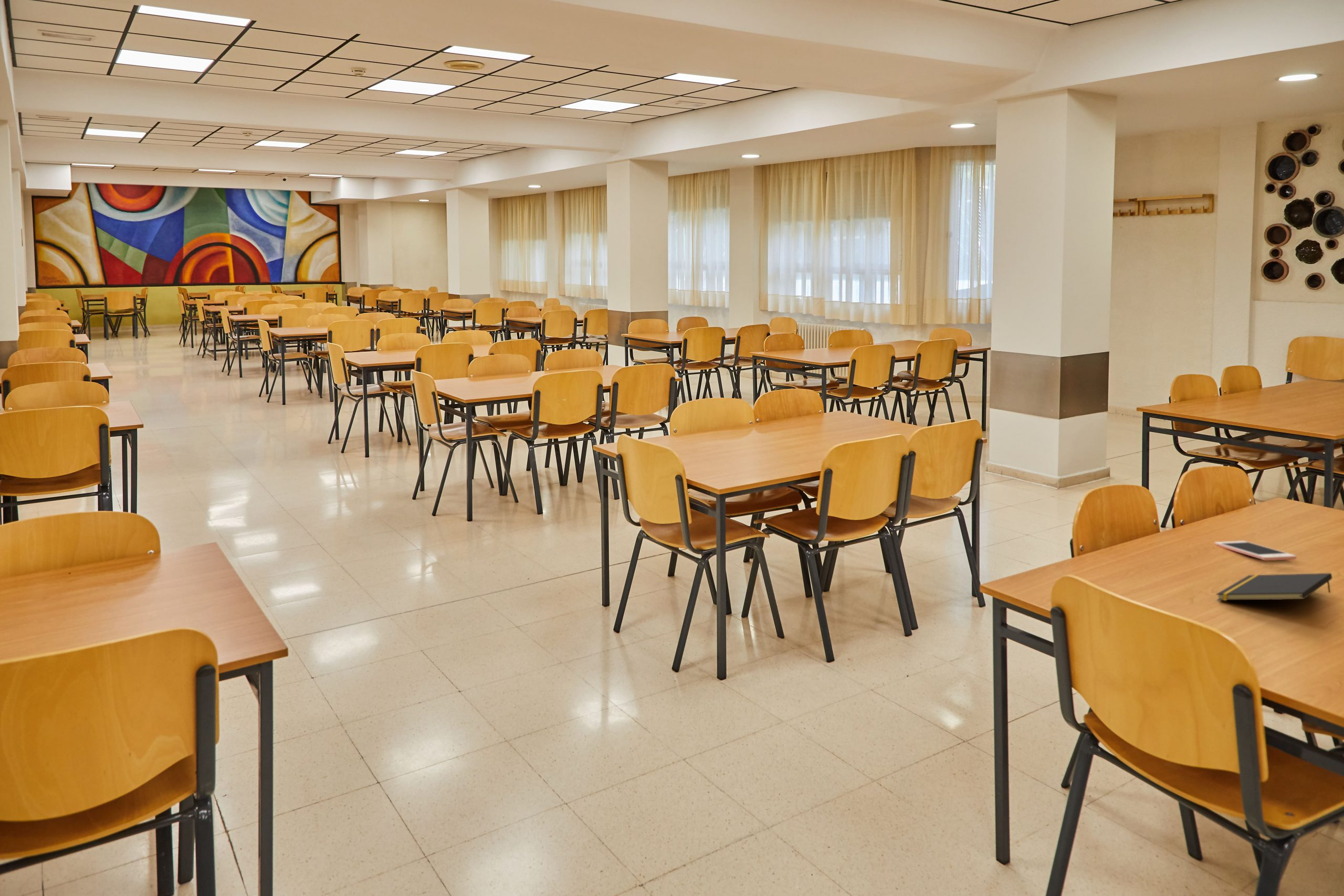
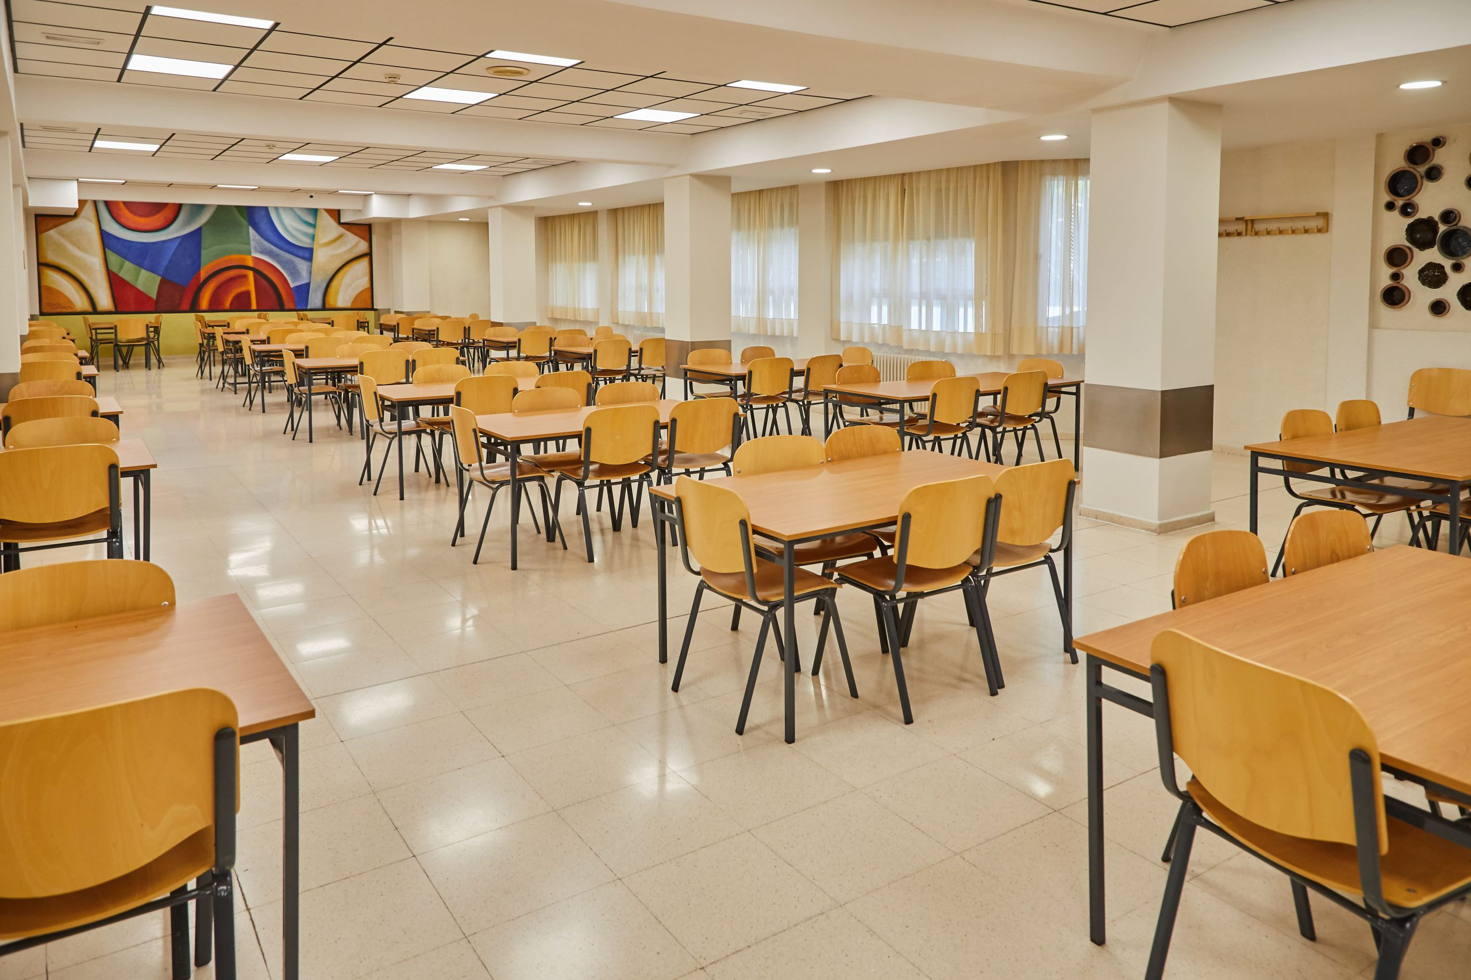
- notepad [1216,573,1332,601]
- cell phone [1214,540,1297,561]
